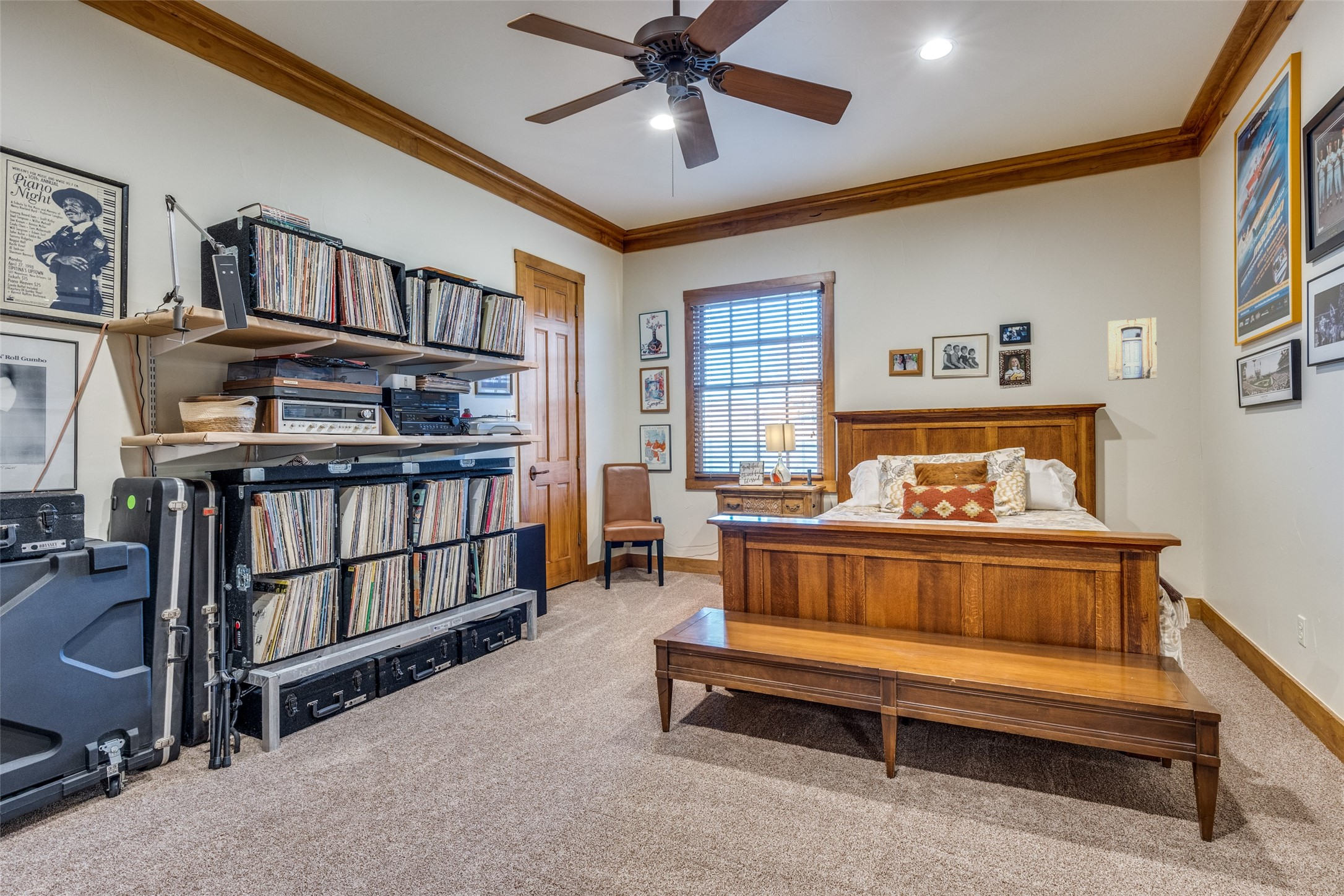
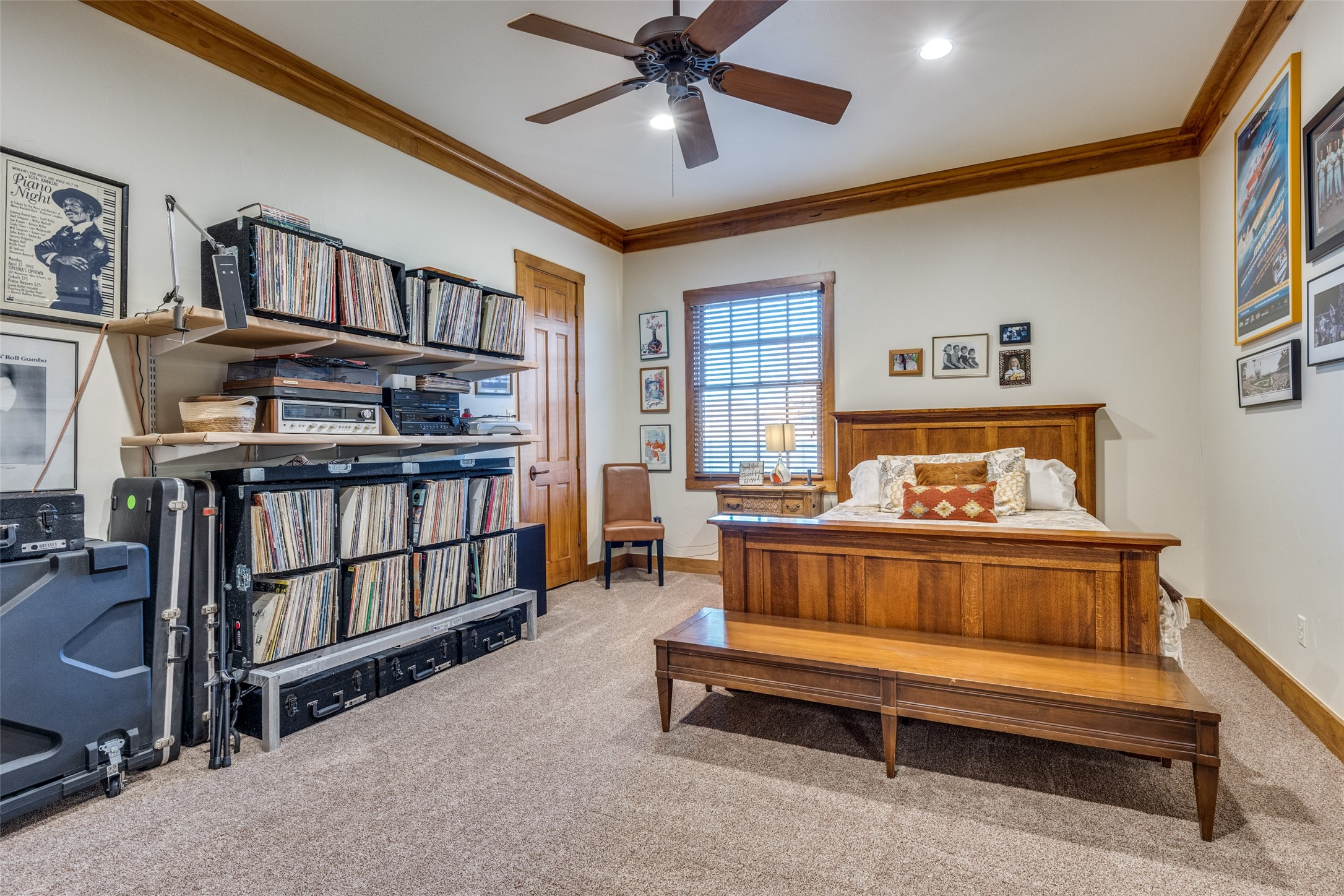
- wall art [1107,317,1158,381]
